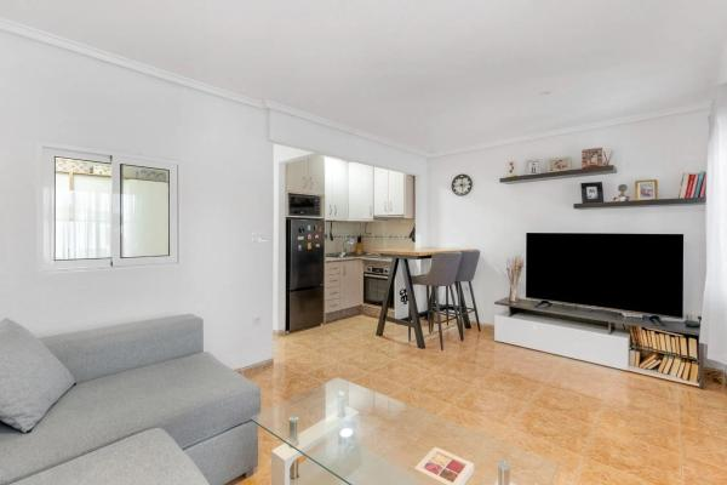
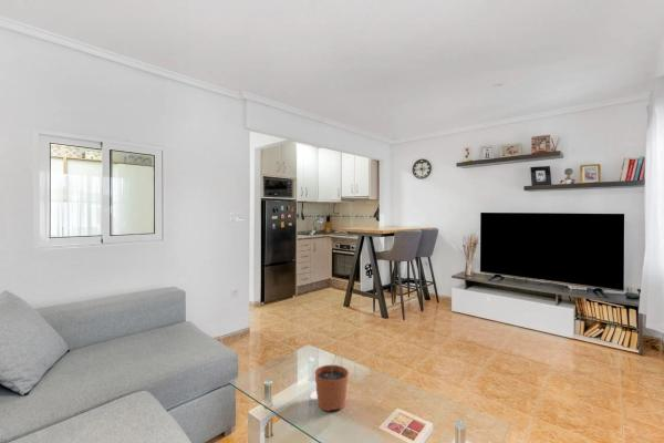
+ plant pot [313,353,350,412]
